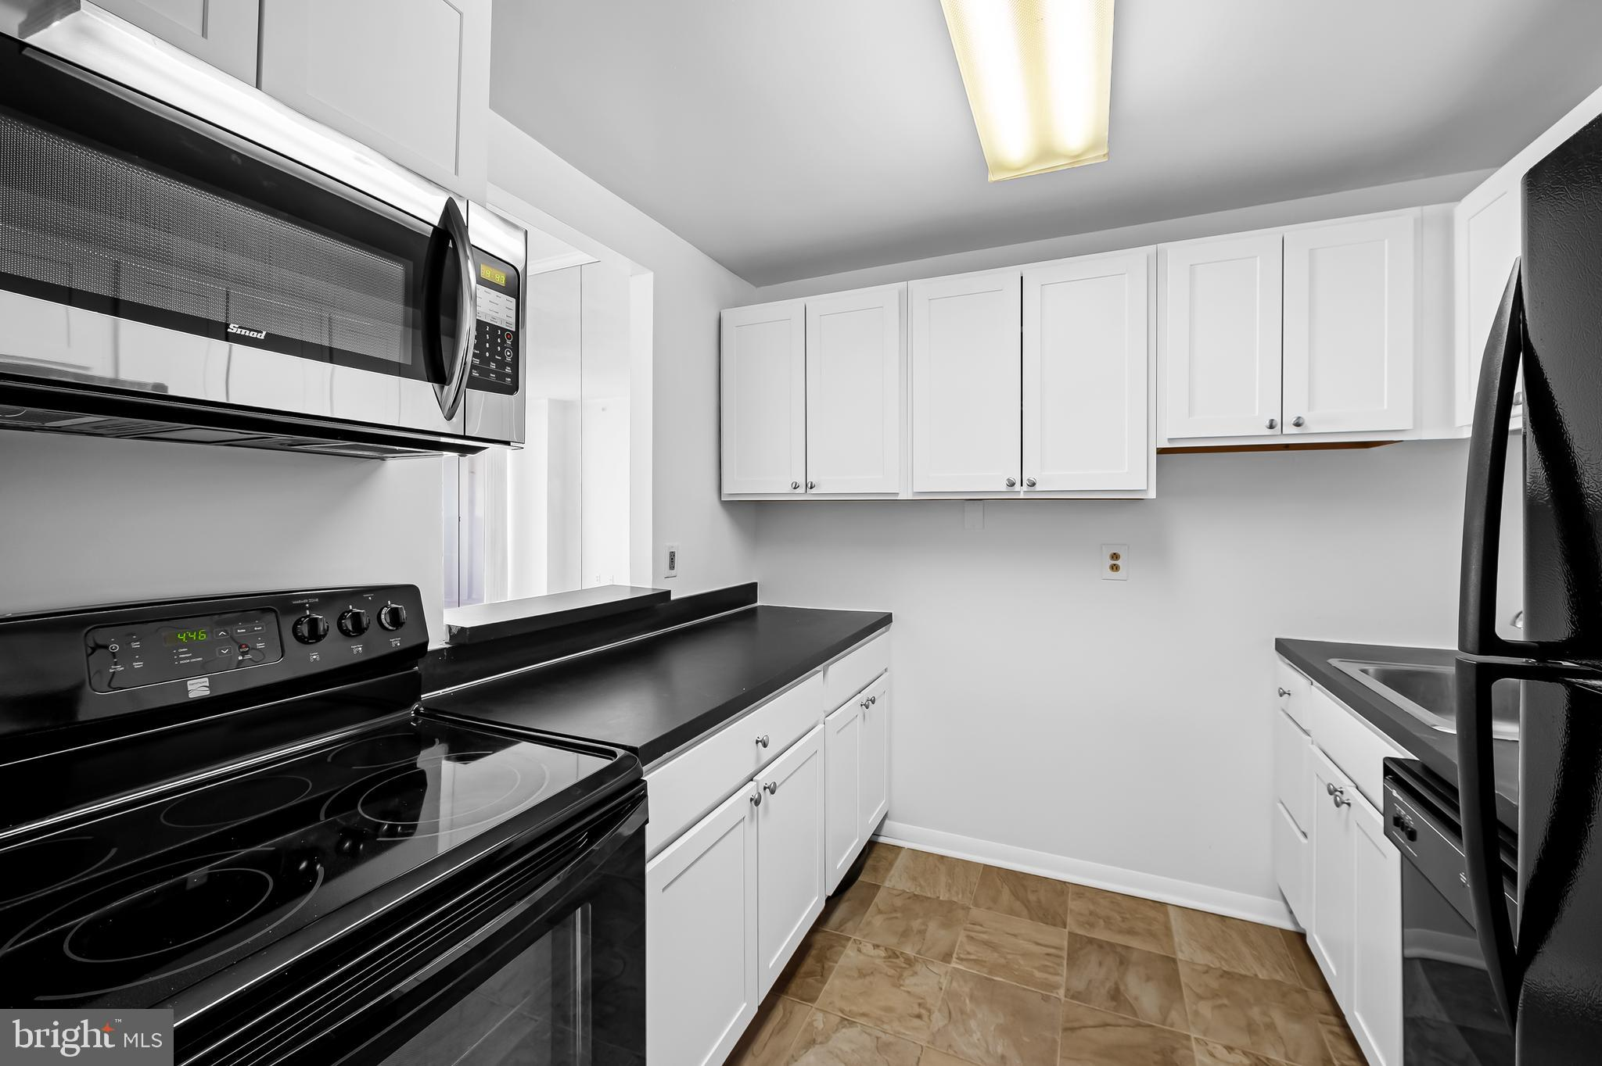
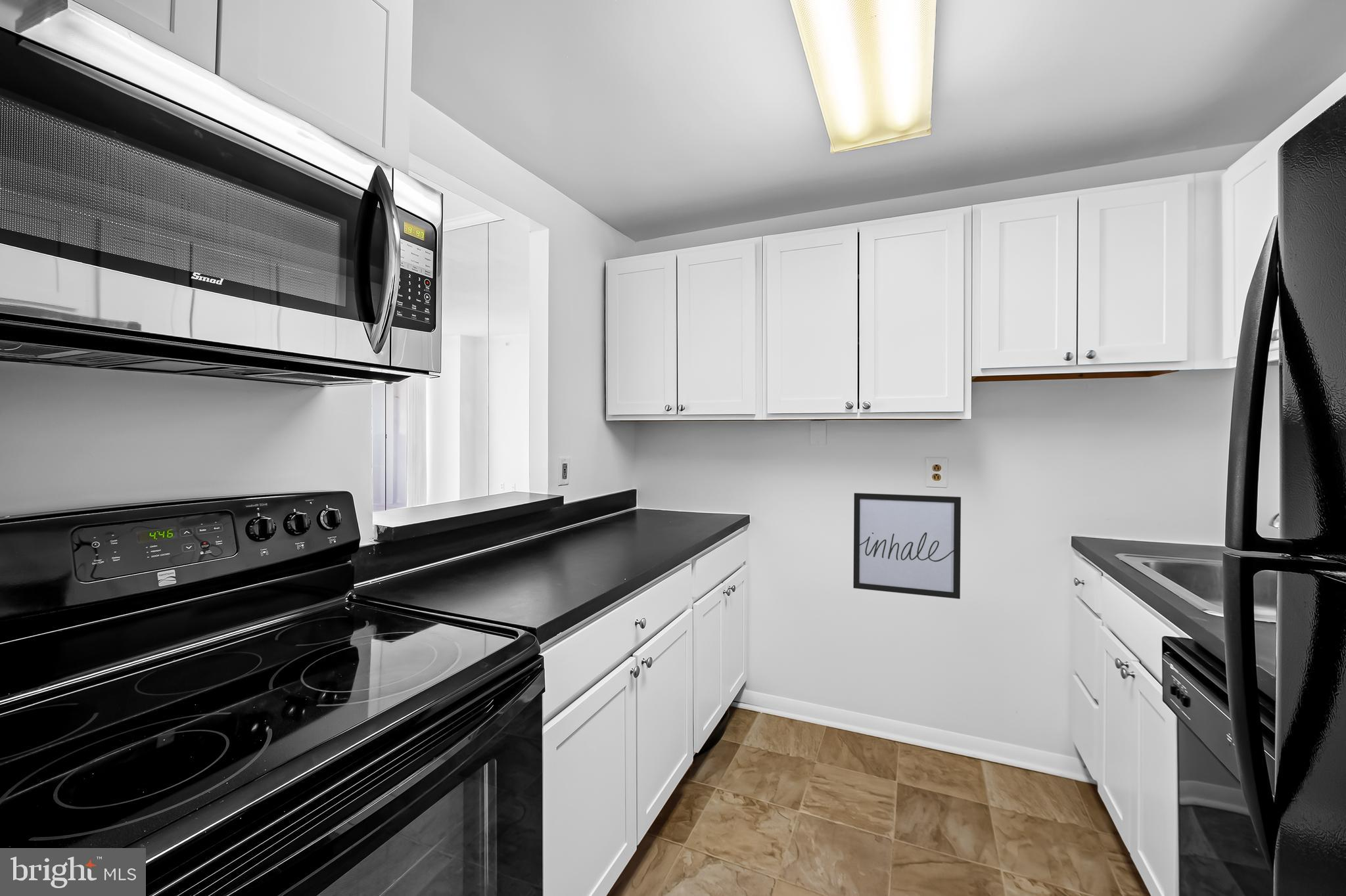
+ wall art [852,492,962,600]
